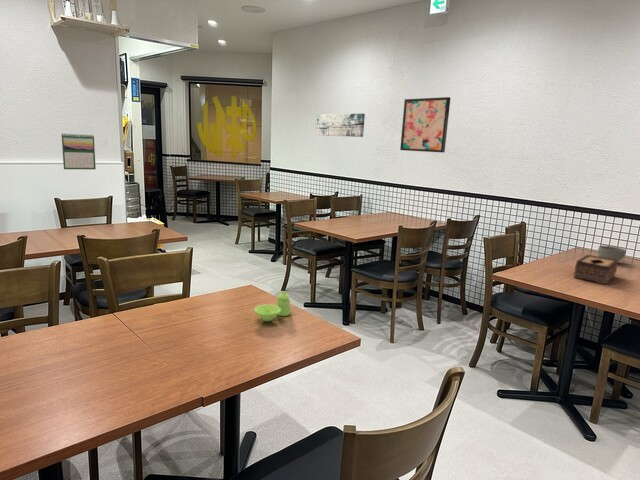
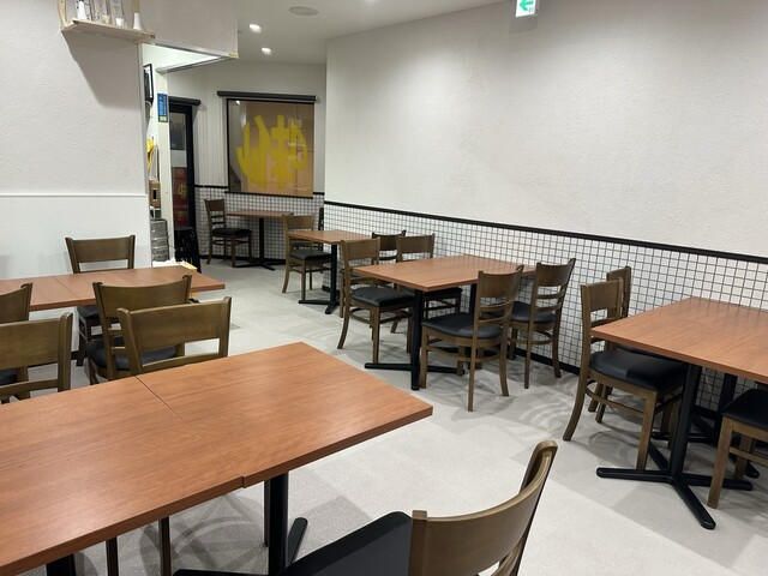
- calendar [61,132,97,170]
- condiment set [253,290,292,323]
- wall art [399,96,451,154]
- bowl [597,245,627,263]
- wall art [315,113,366,138]
- tissue box [573,254,619,285]
